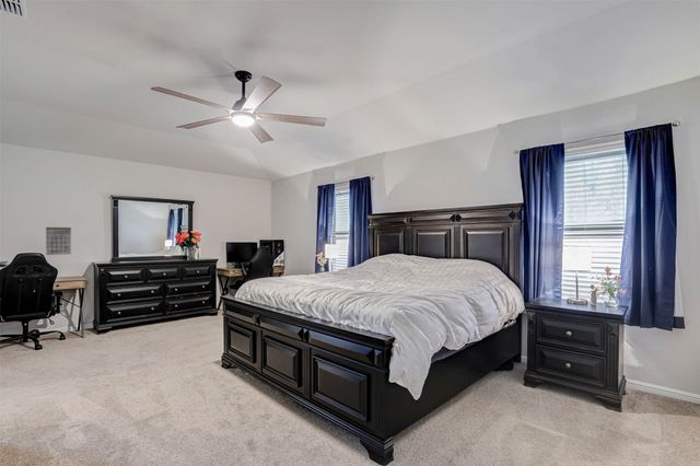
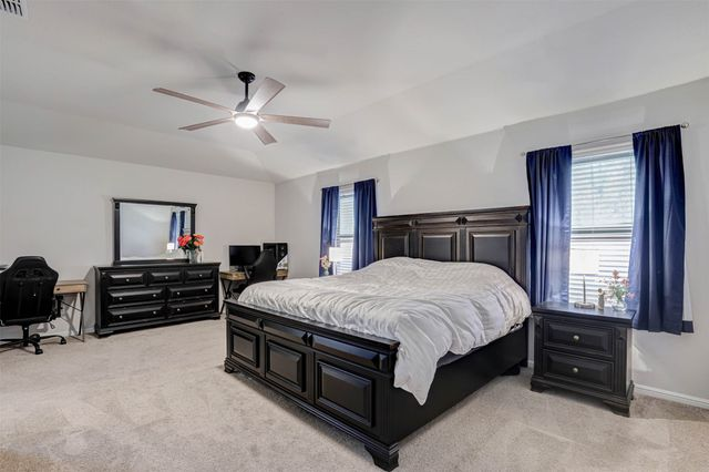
- calendar [45,226,72,256]
